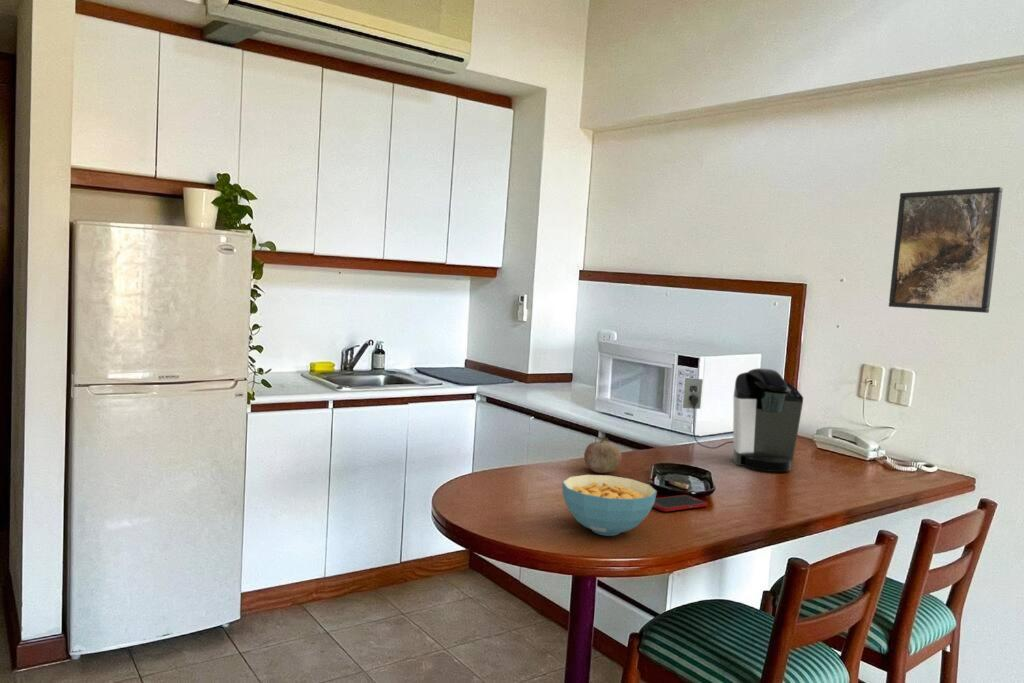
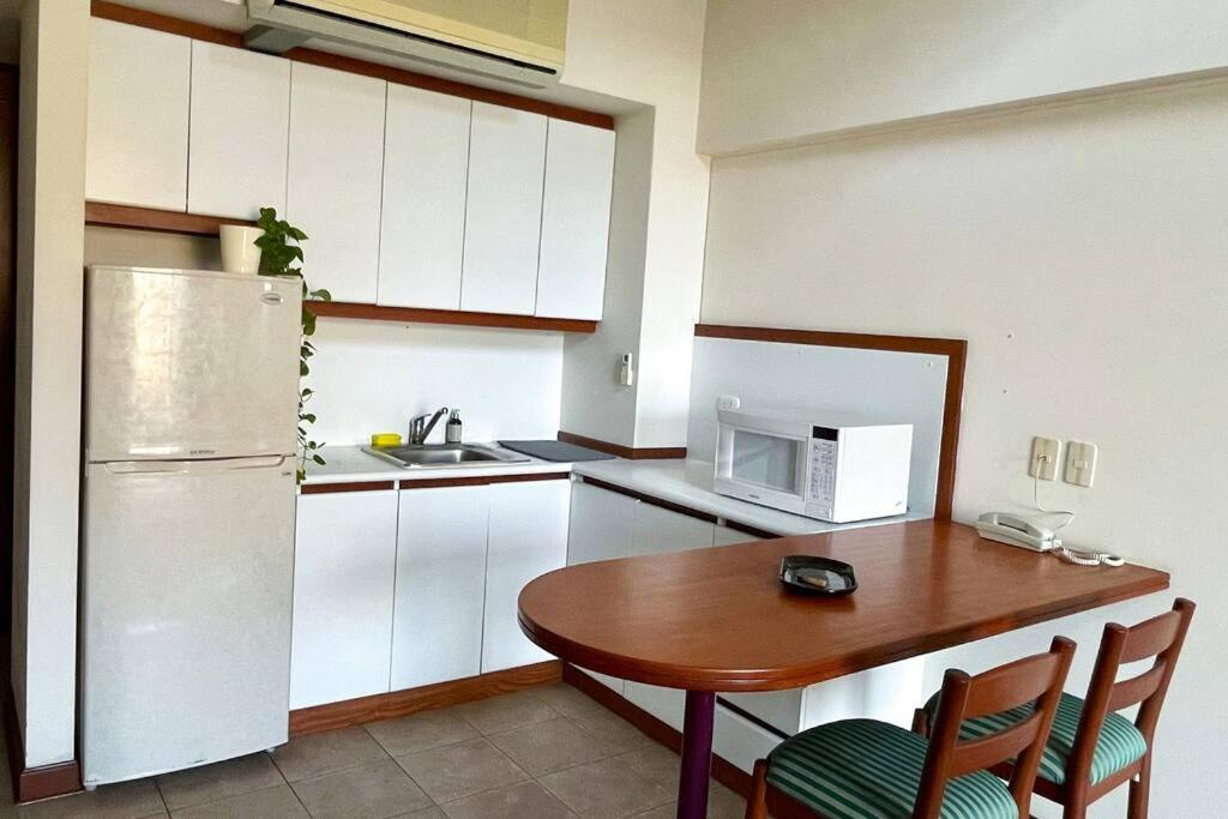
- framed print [888,186,1004,314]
- cereal bowl [561,474,658,537]
- fruit [583,435,623,474]
- cell phone [652,494,709,513]
- coffee maker [682,367,804,473]
